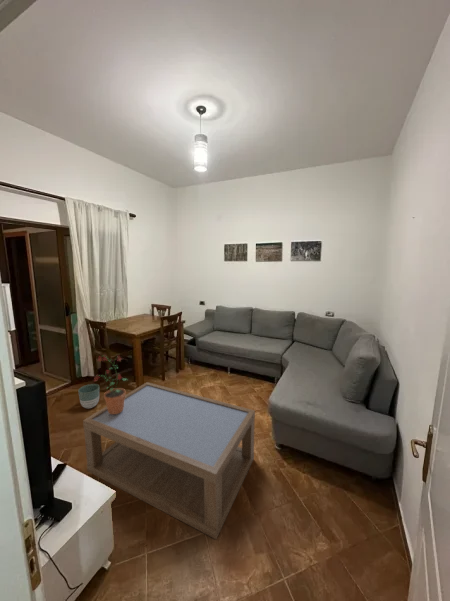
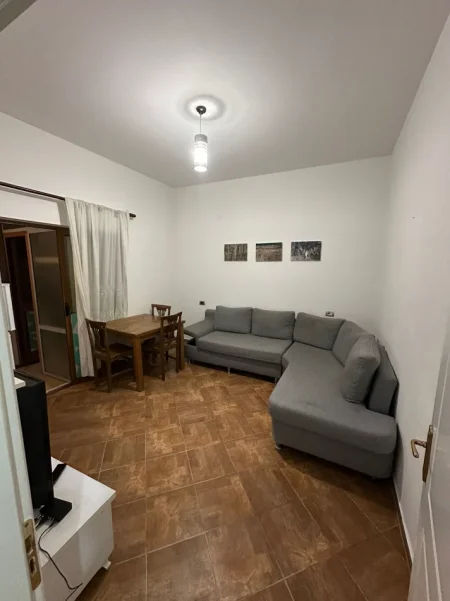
- coffee table [82,381,256,540]
- potted plant [93,354,129,414]
- planter [77,383,100,409]
